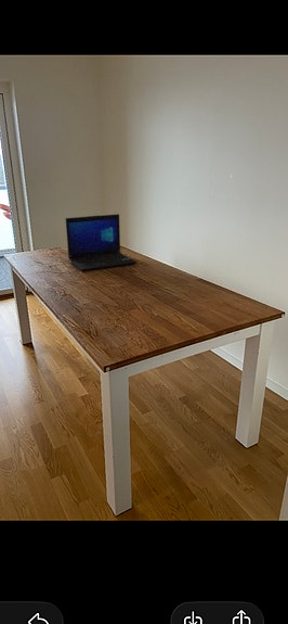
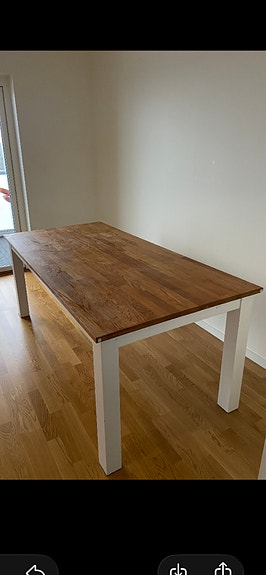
- laptop [65,213,138,272]
